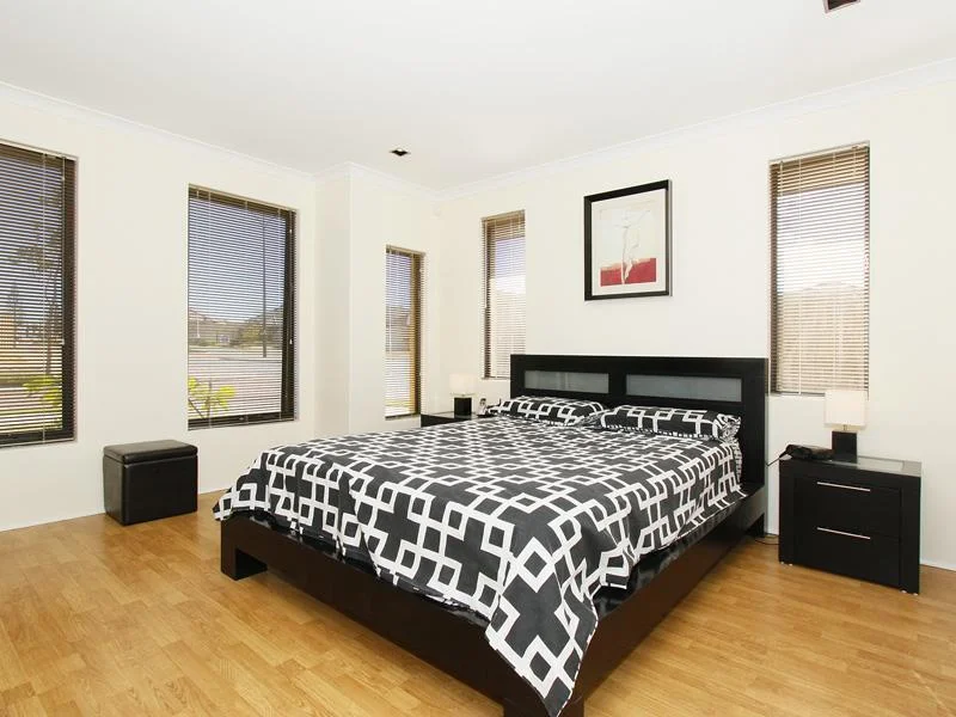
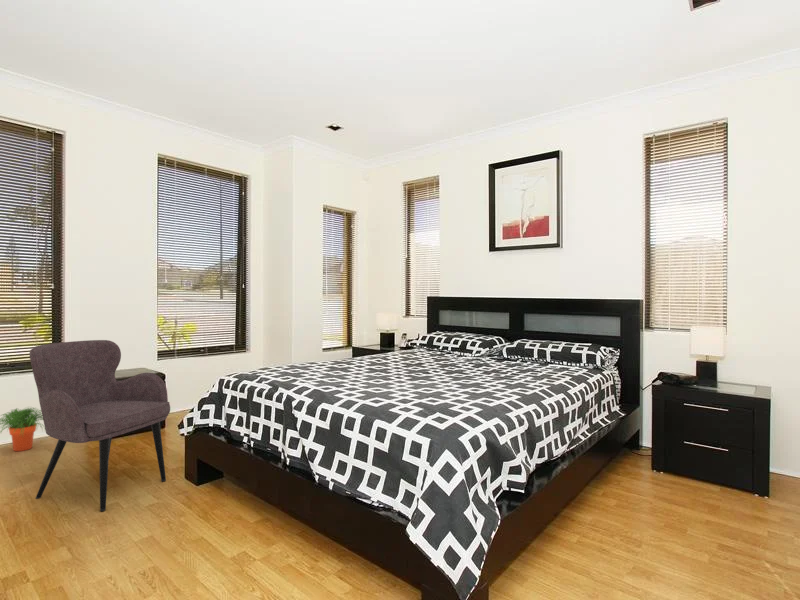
+ armchair [28,339,171,512]
+ potted plant [0,406,45,452]
